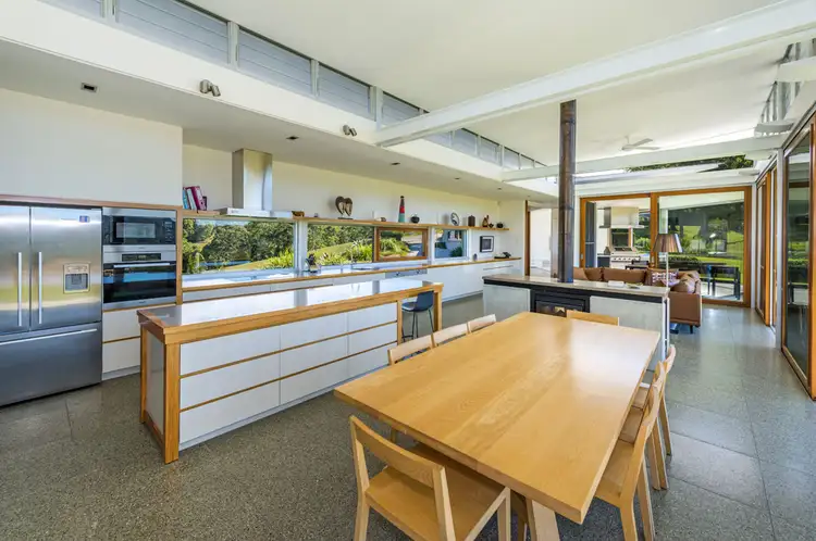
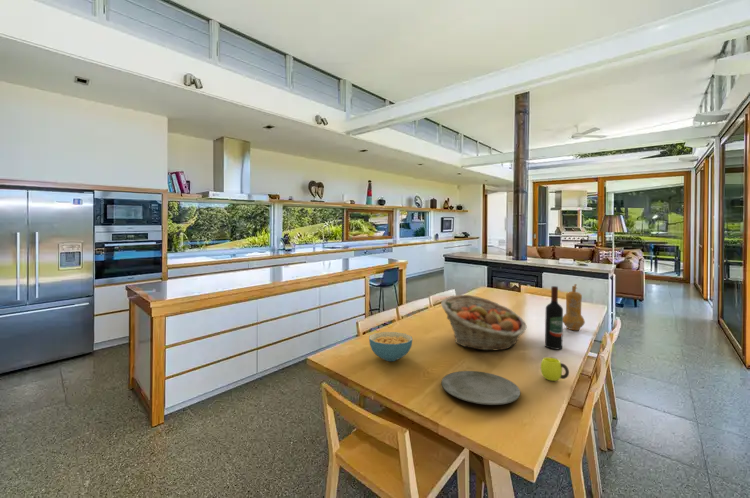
+ cup [540,356,570,382]
+ plate [441,370,521,406]
+ cereal bowl [368,331,413,362]
+ fruit basket [440,294,527,351]
+ wine bottle [544,285,564,350]
+ pepper mill [563,283,586,331]
